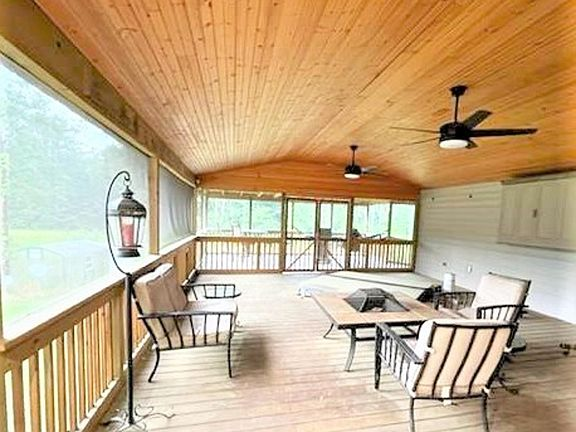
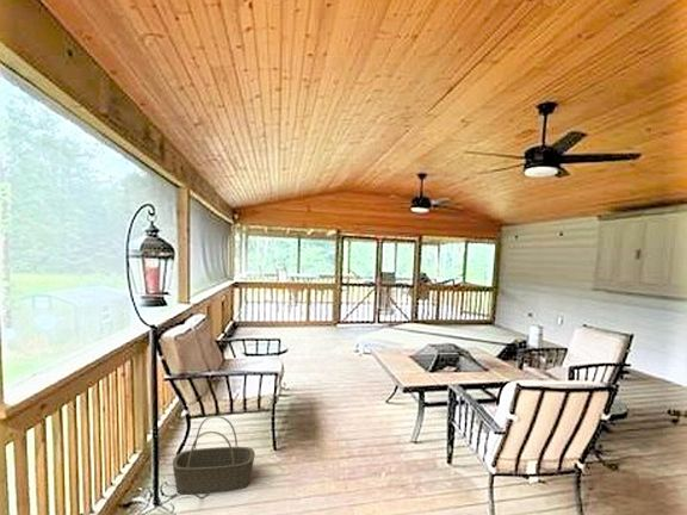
+ basket [172,415,256,495]
